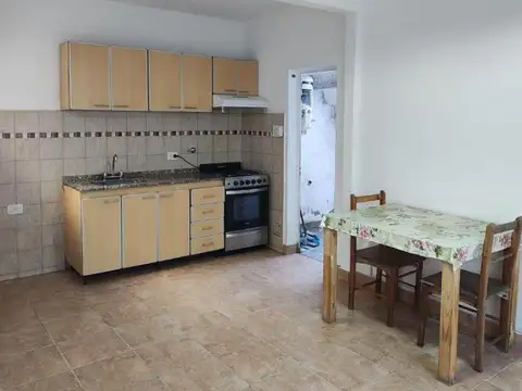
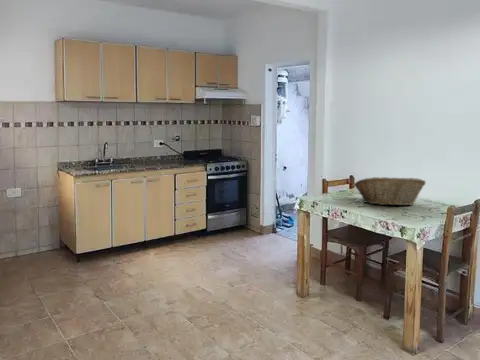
+ fruit basket [353,176,426,207]
